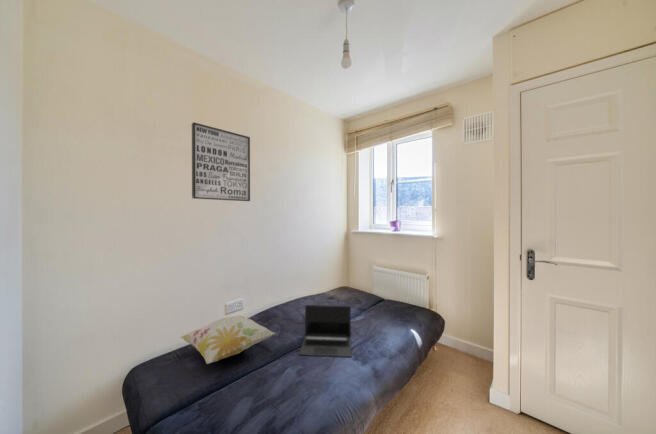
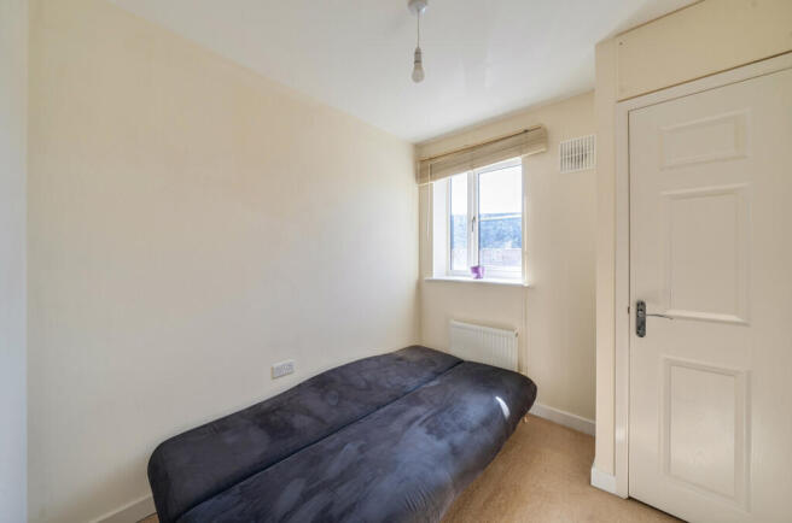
- wall art [191,121,251,202]
- decorative pillow [179,315,277,365]
- laptop [298,304,353,358]
